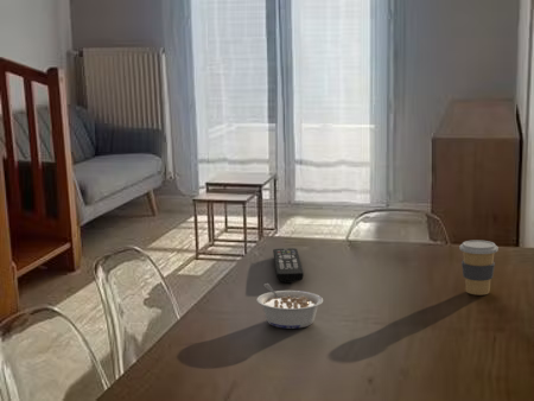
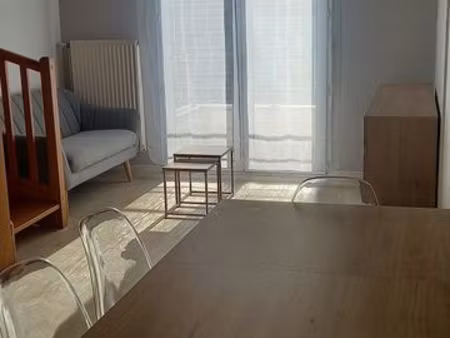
- legume [255,282,324,330]
- coffee cup [458,240,498,297]
- remote control [272,247,305,284]
